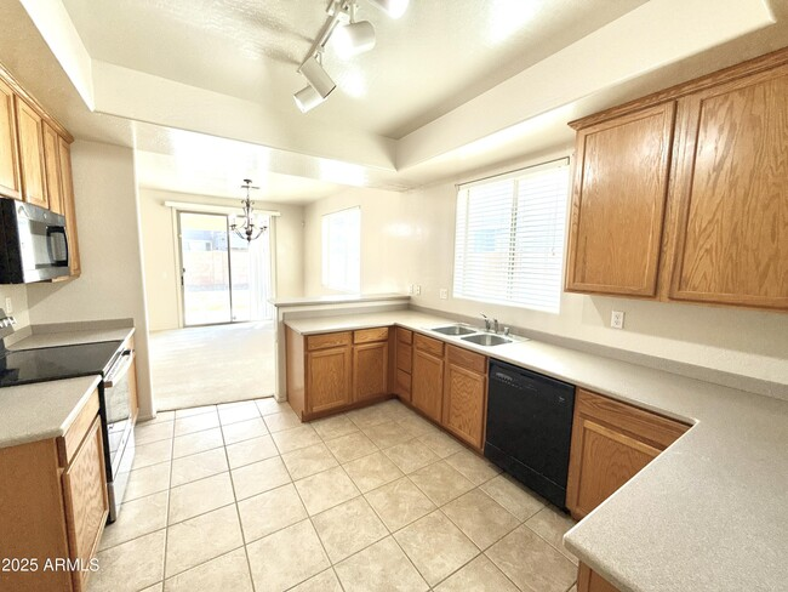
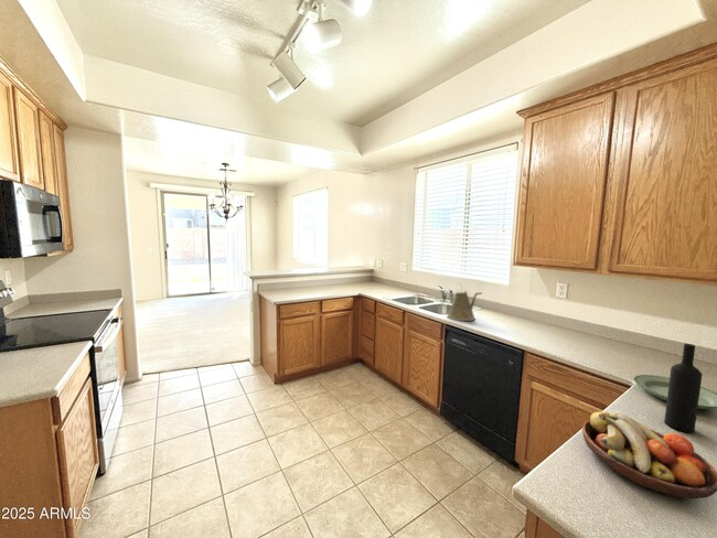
+ plate [633,374,717,410]
+ kettle [446,281,483,322]
+ wine bottle [663,343,703,434]
+ fruit bowl [581,411,717,499]
